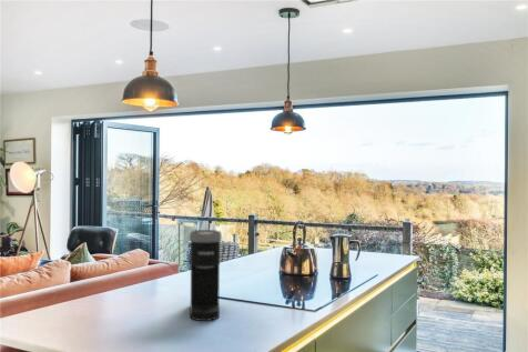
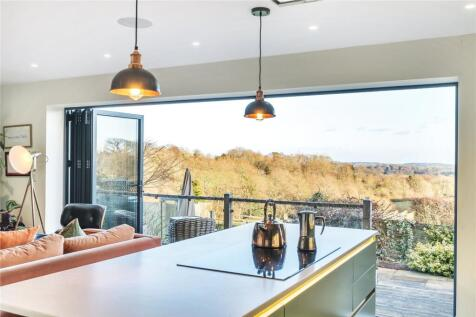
- coffee maker [189,229,223,322]
